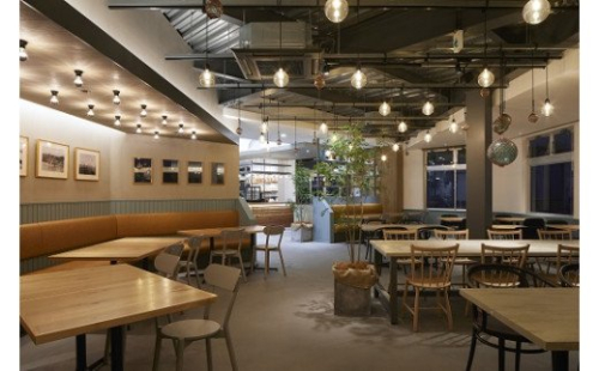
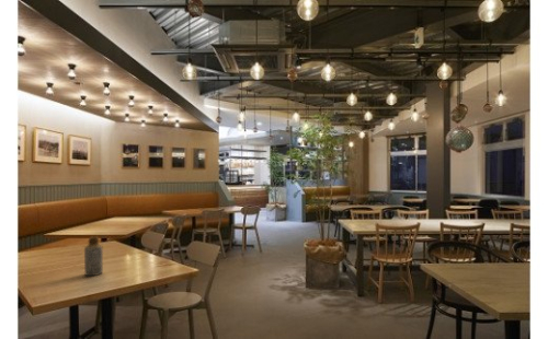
+ bottle [83,235,104,277]
